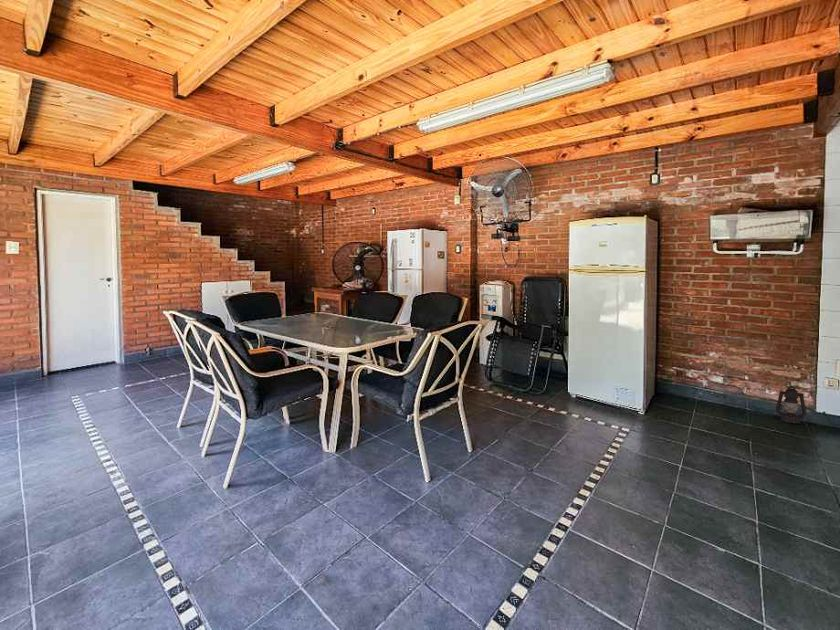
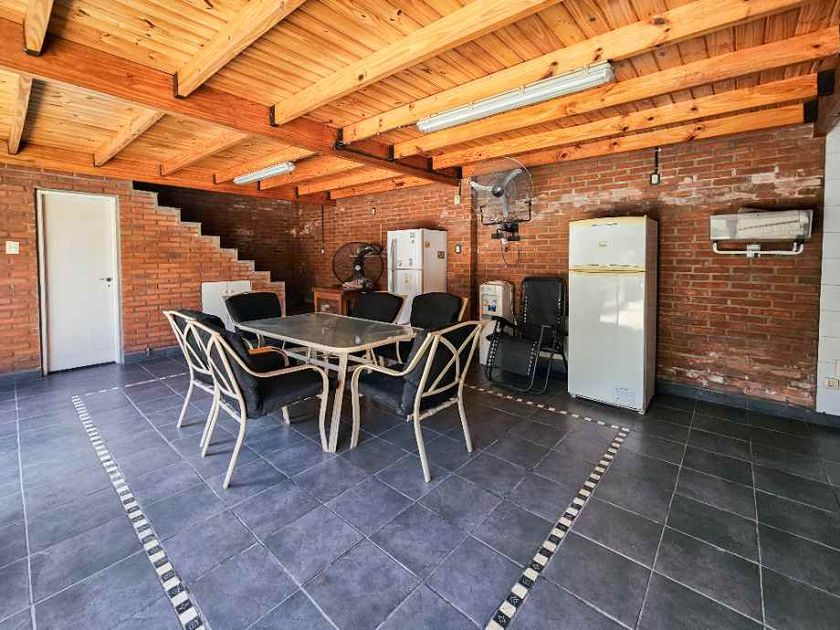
- lantern [775,385,808,424]
